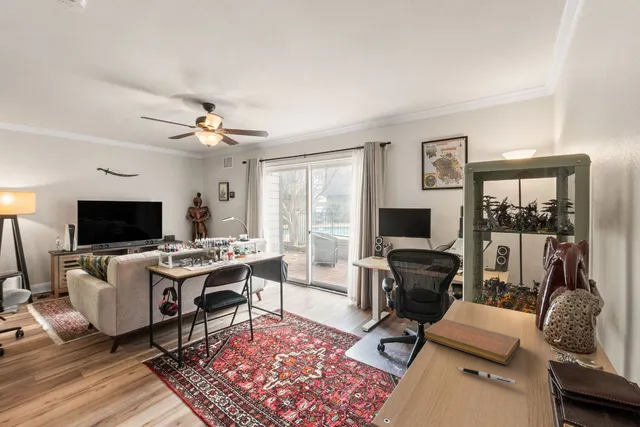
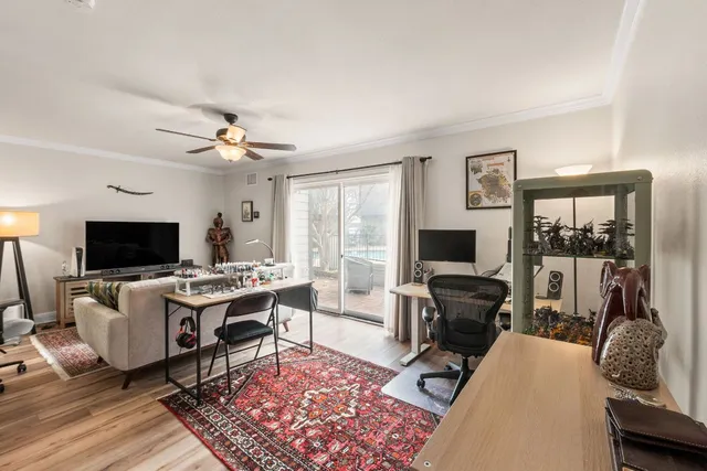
- pen [456,367,517,385]
- notebook [424,318,521,365]
